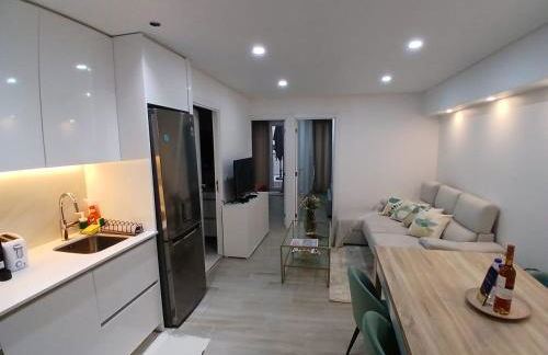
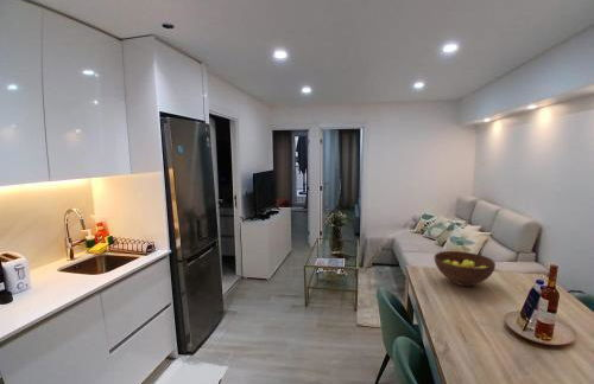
+ fruit bowl [434,250,497,287]
